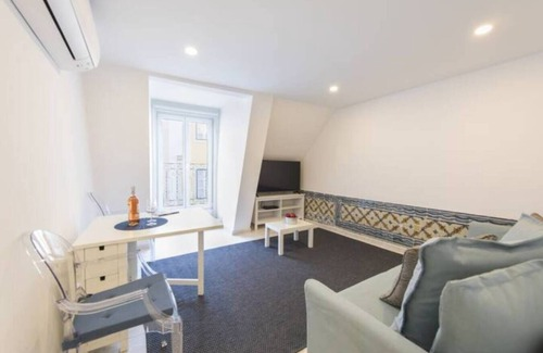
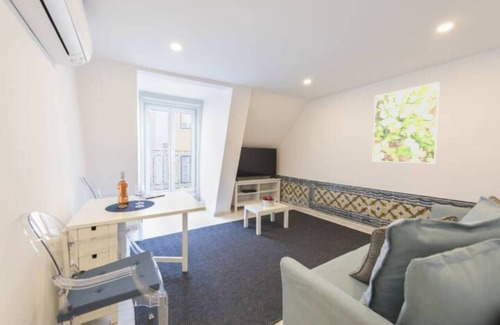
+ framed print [371,81,441,165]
